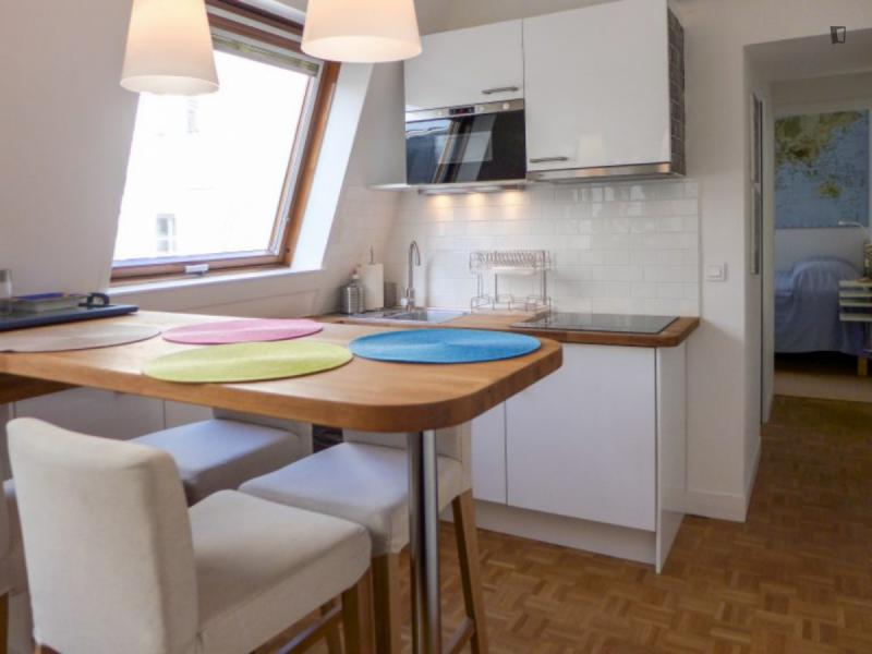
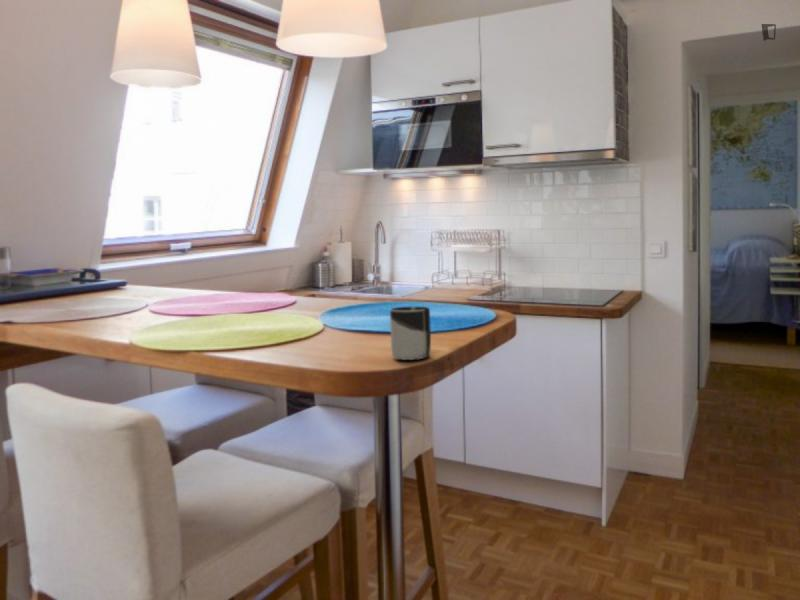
+ cup [389,306,432,361]
